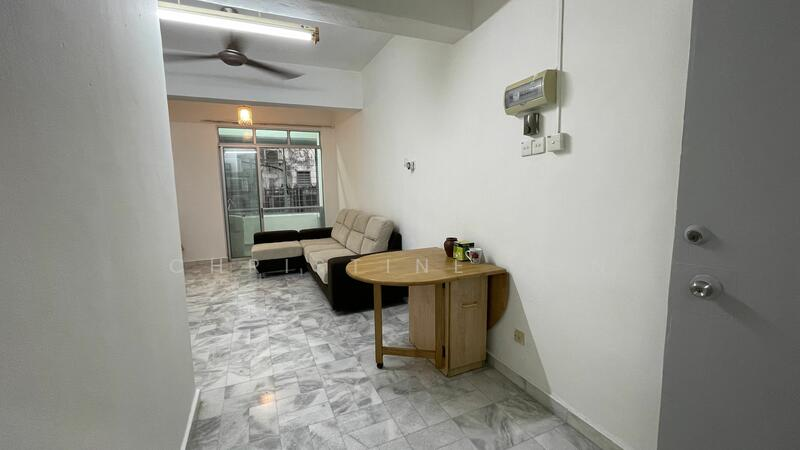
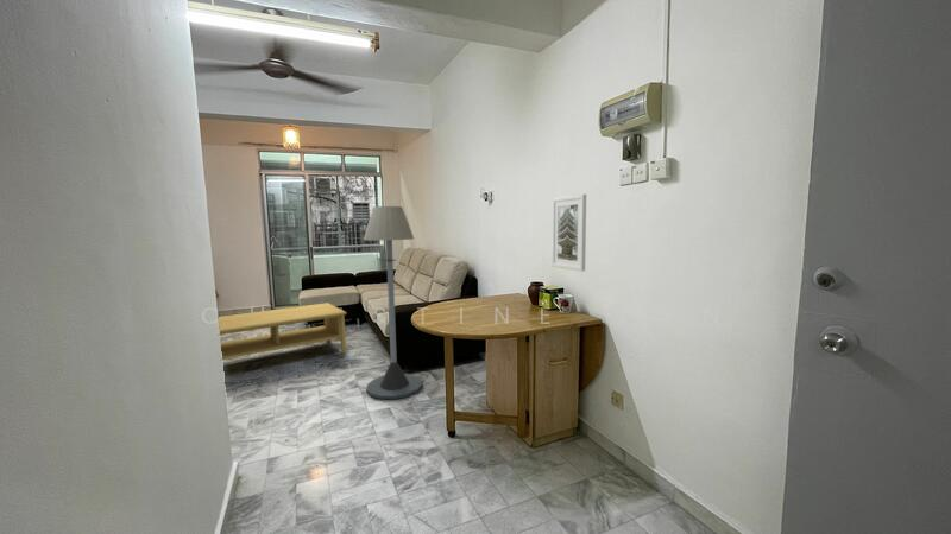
+ coffee table [218,301,348,361]
+ floor lamp [363,205,423,400]
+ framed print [550,193,587,273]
